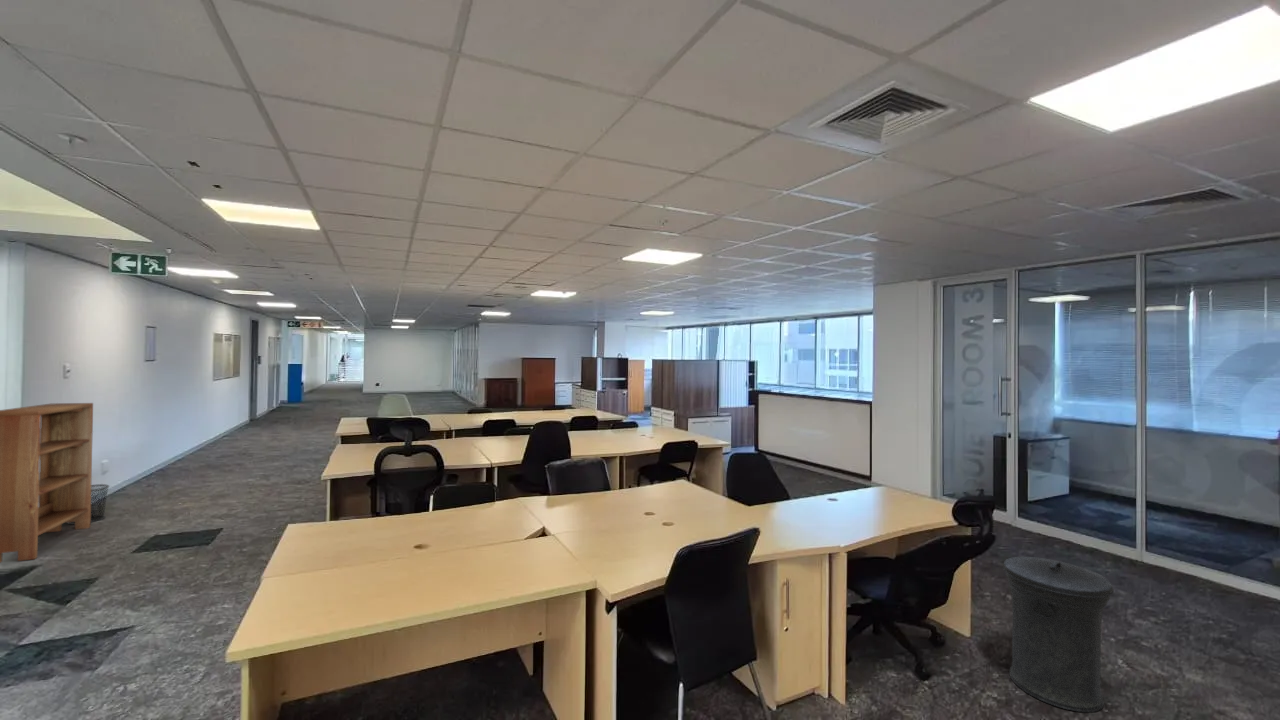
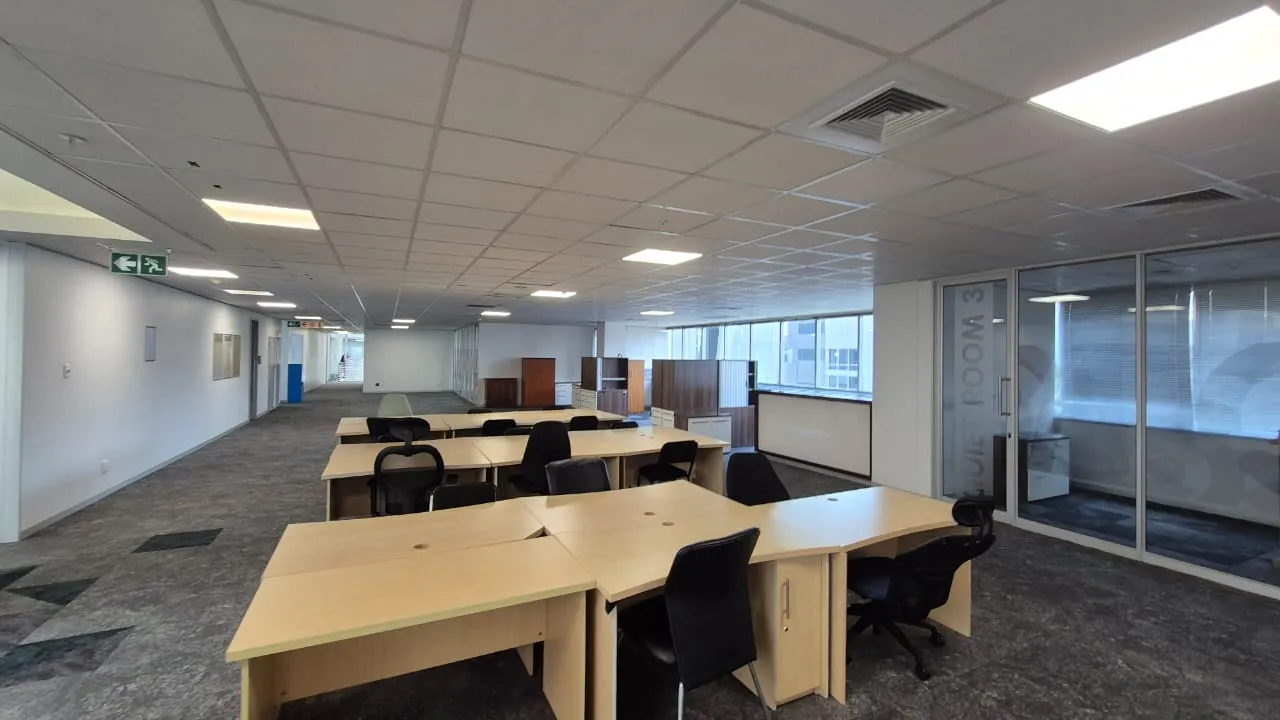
- bookshelf [0,402,94,564]
- trash can [1002,556,1115,713]
- waste bin [66,483,110,525]
